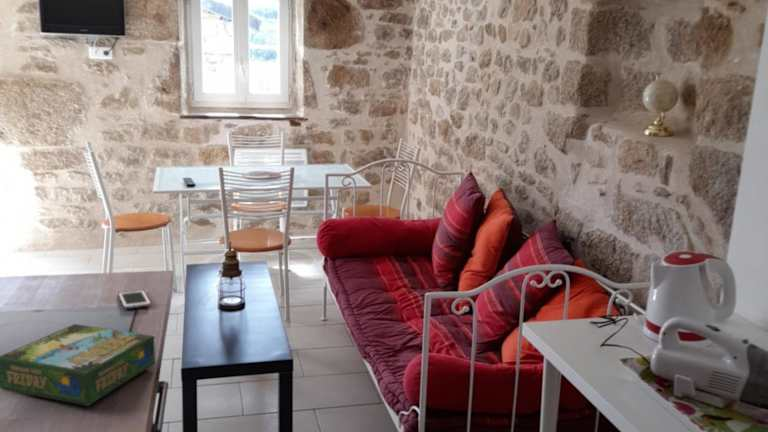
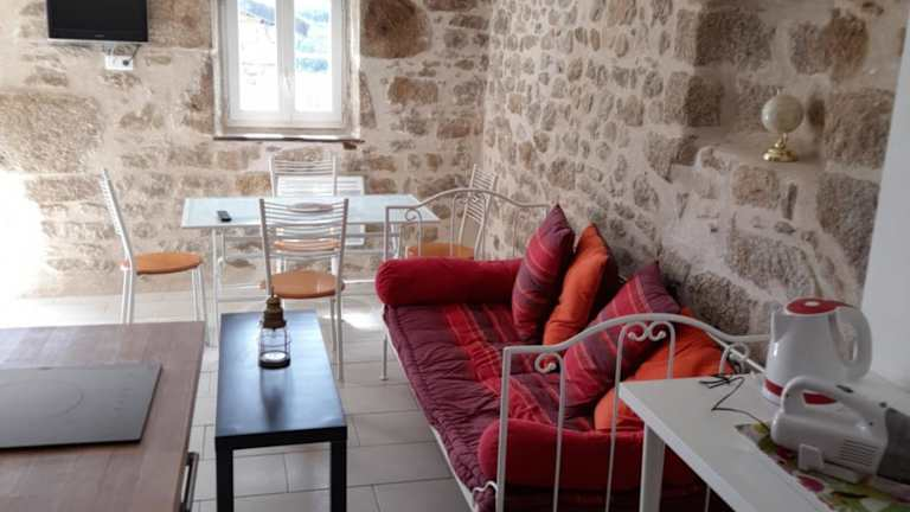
- board game [0,323,156,407]
- cell phone [118,289,152,310]
